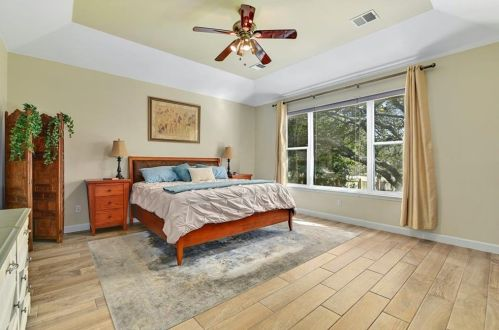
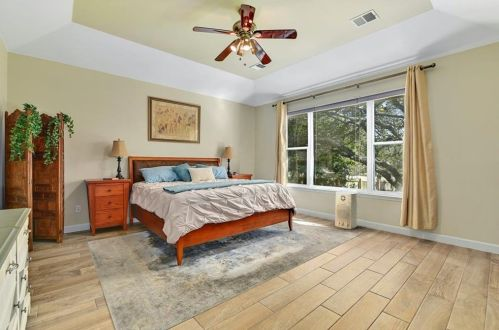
+ air purifier [334,190,358,230]
